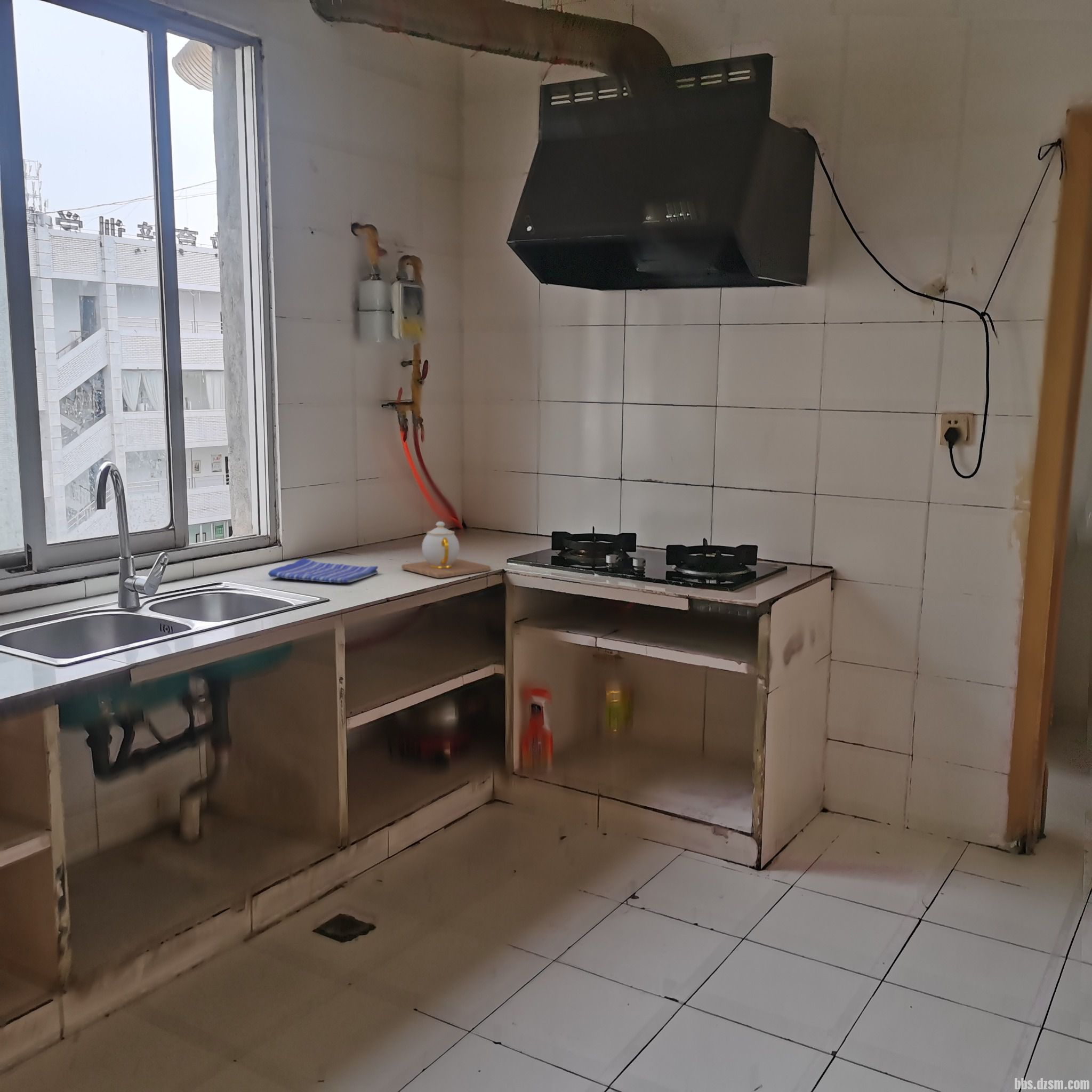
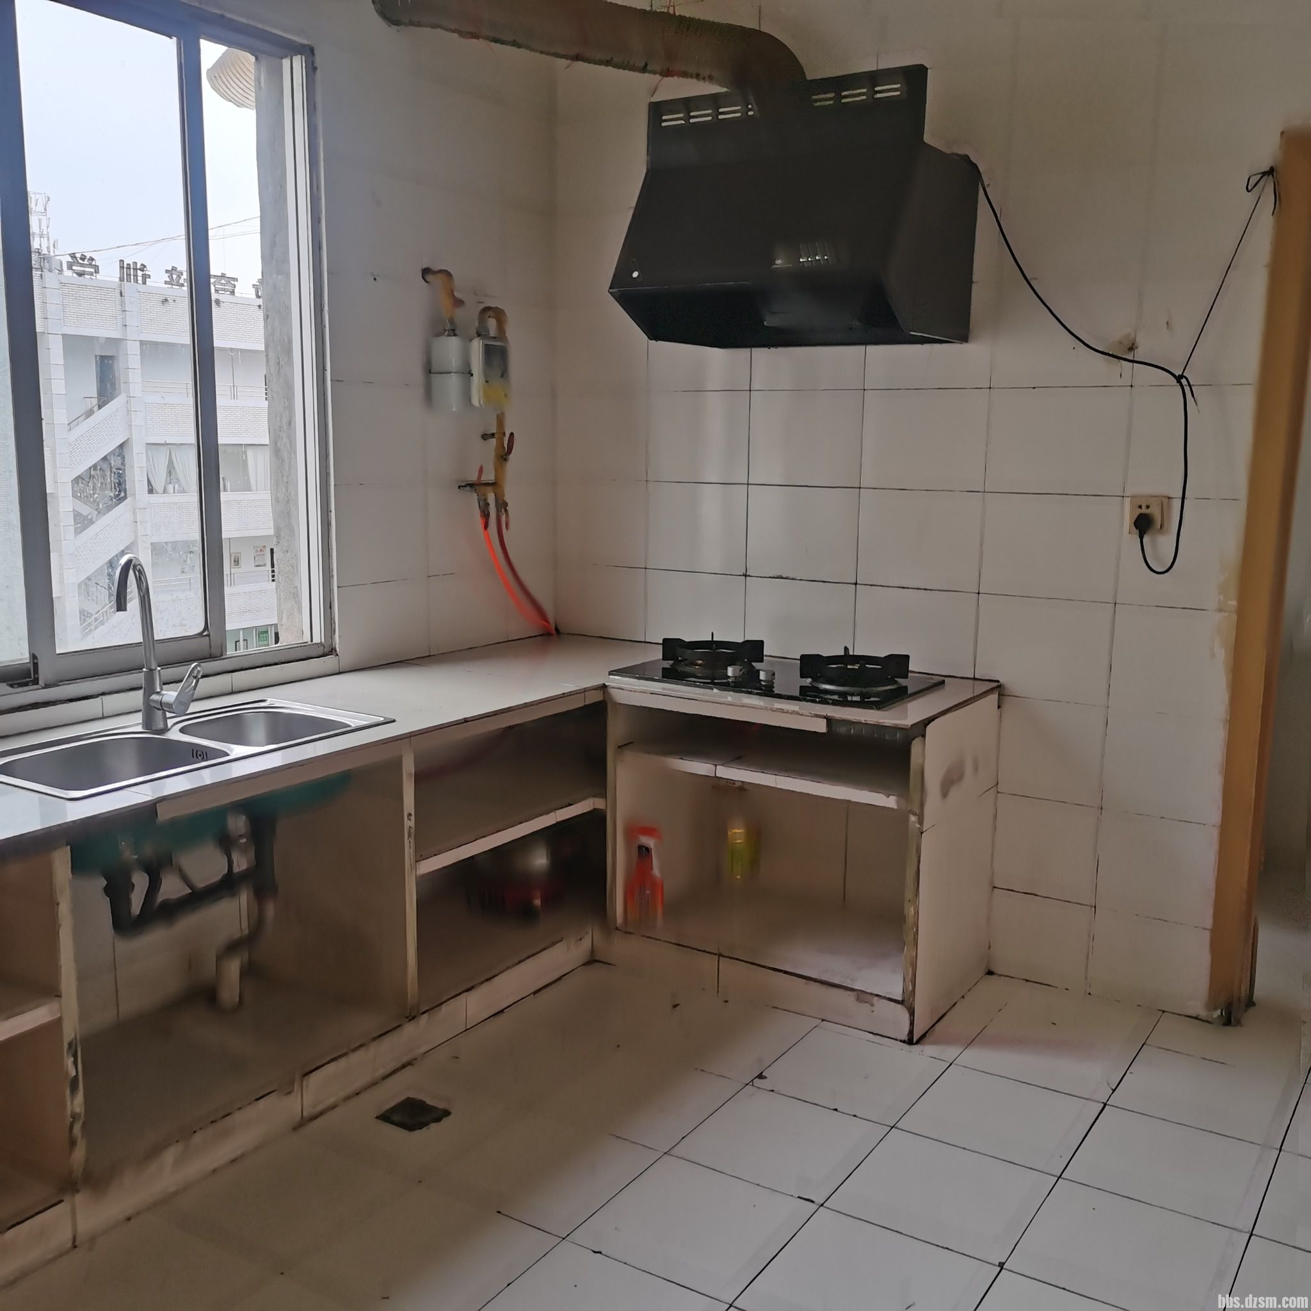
- teapot [401,521,491,579]
- dish towel [268,557,379,583]
